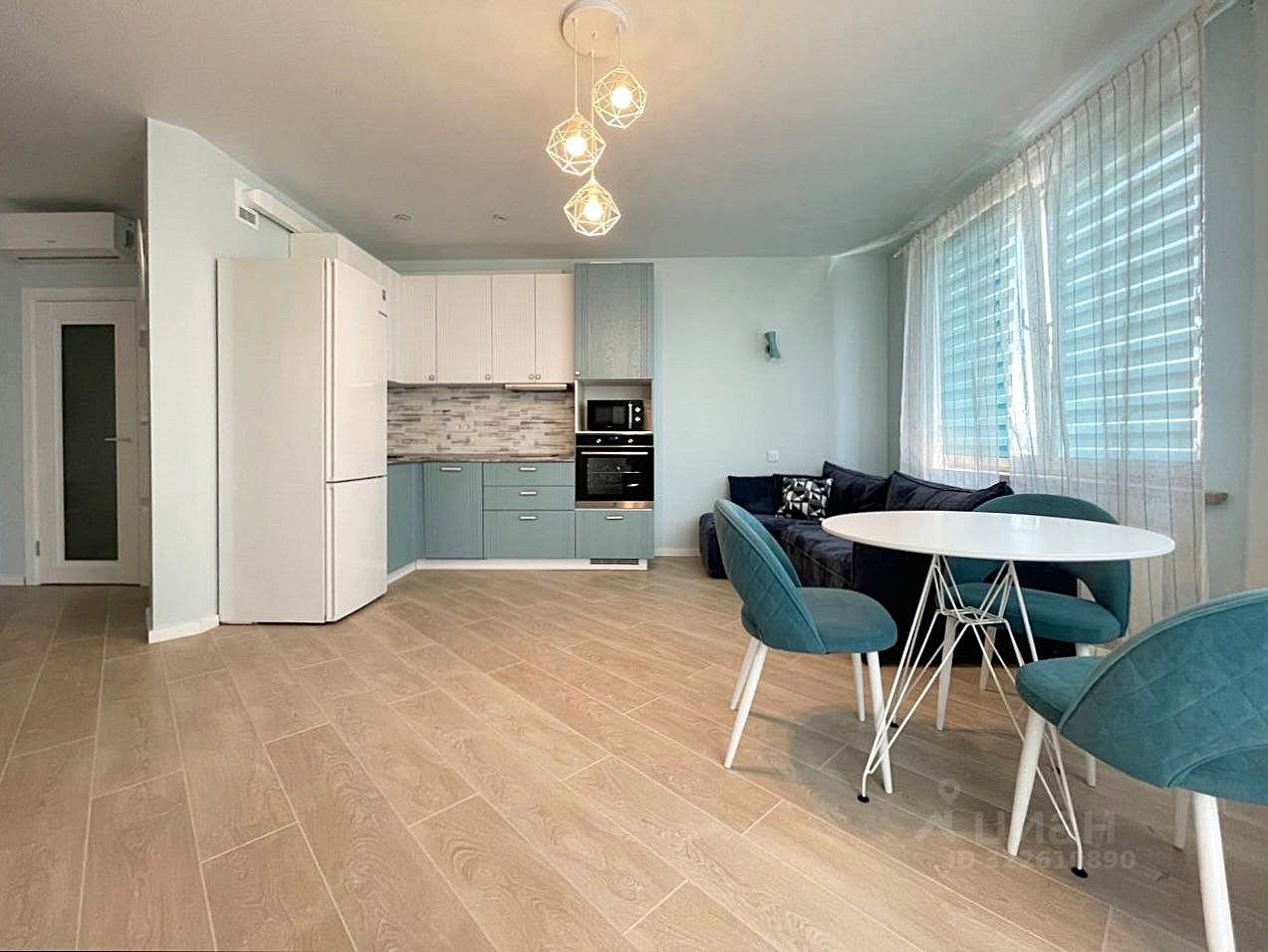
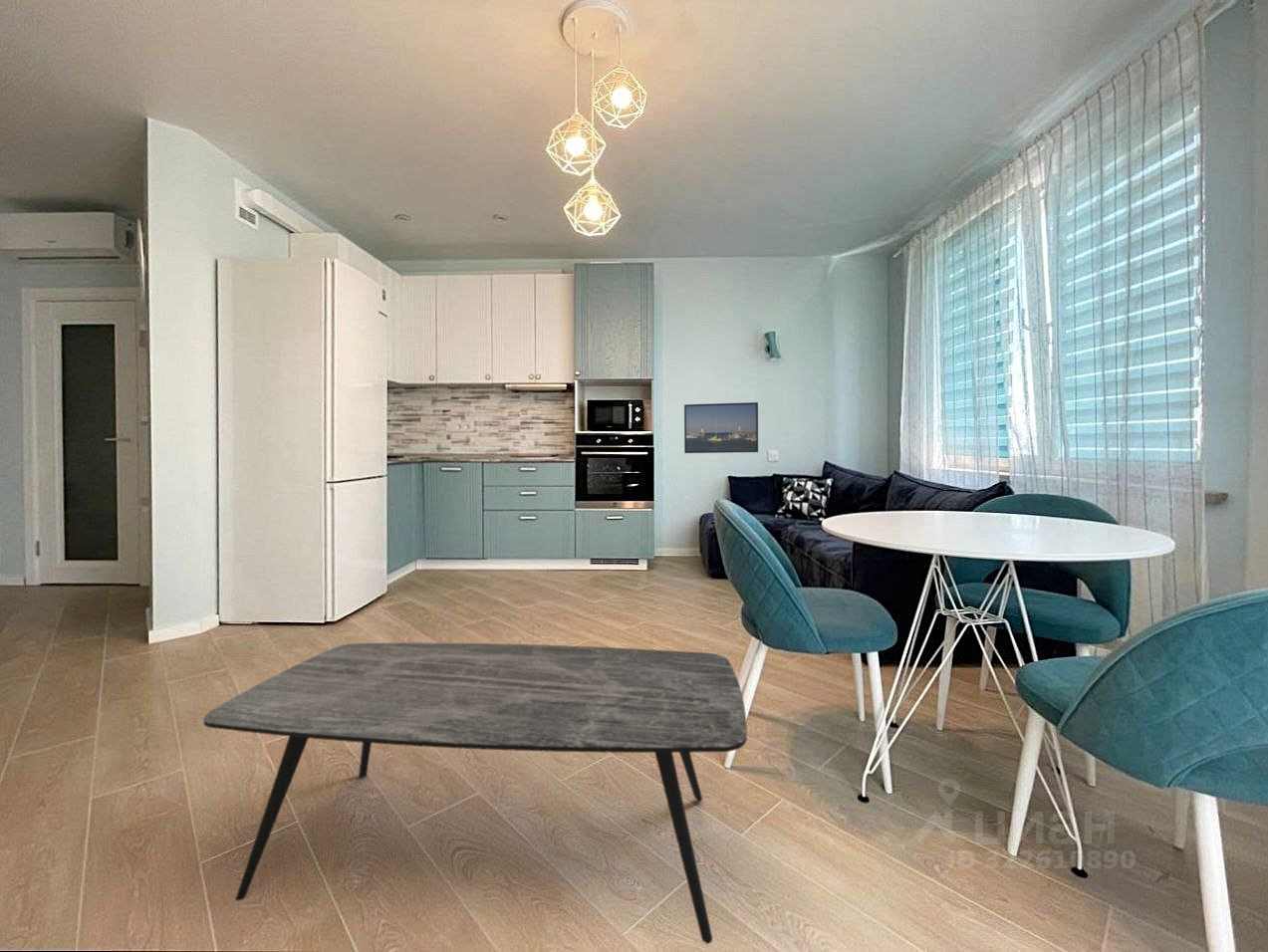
+ coffee table [203,642,748,945]
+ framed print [683,401,759,454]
